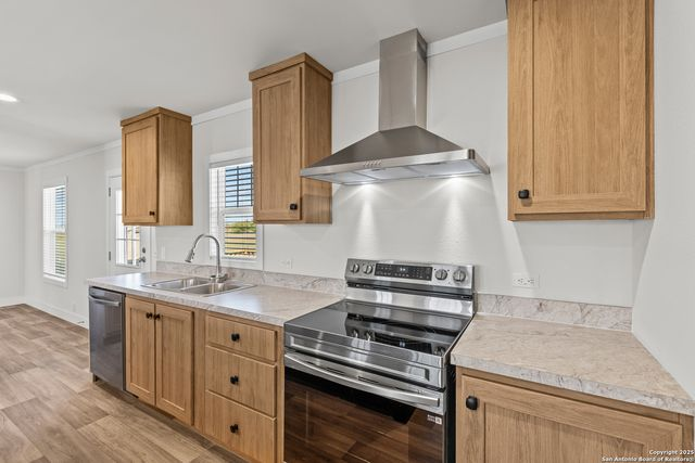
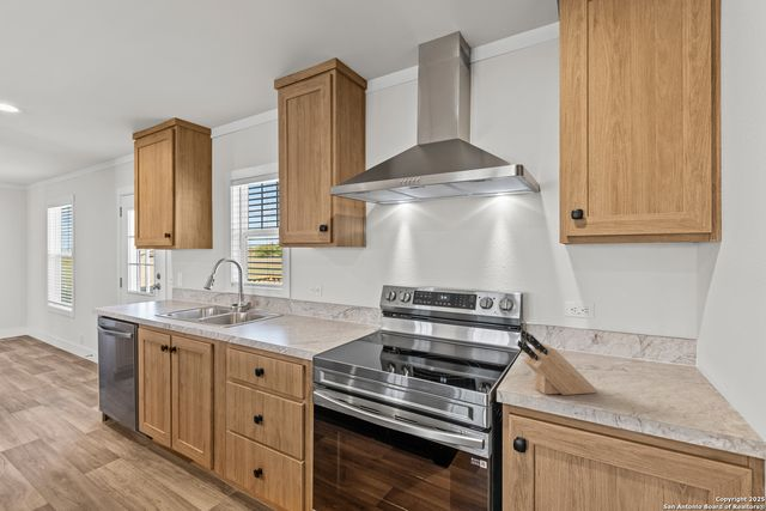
+ knife block [516,328,598,396]
